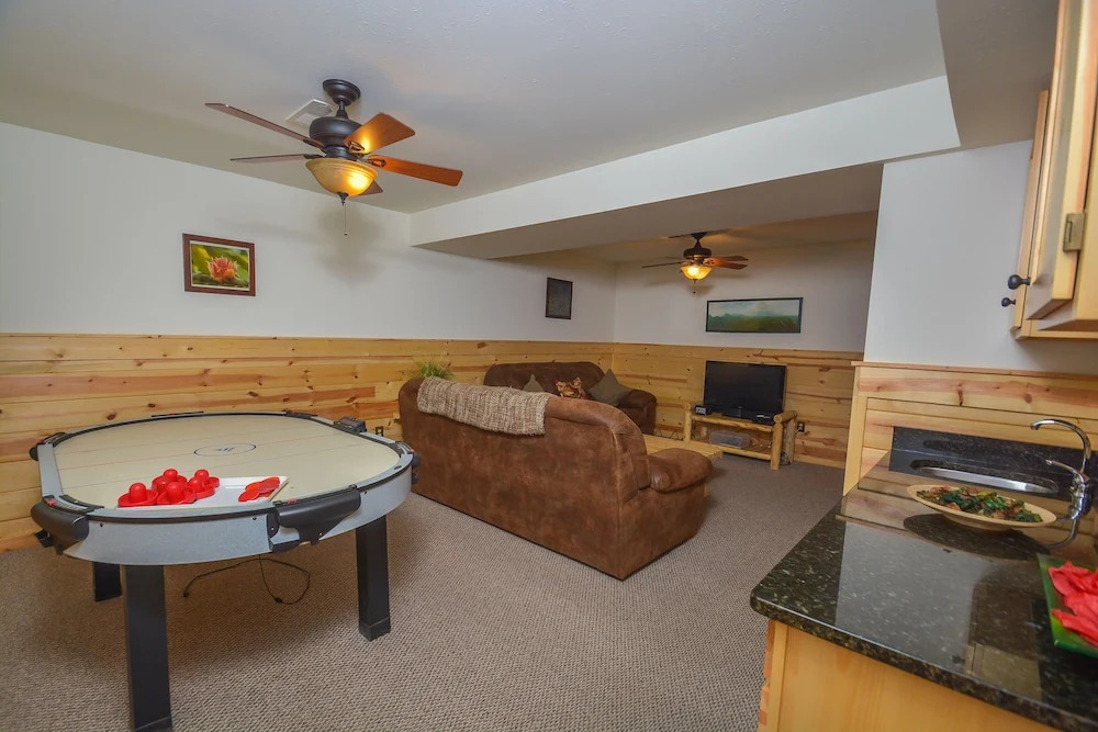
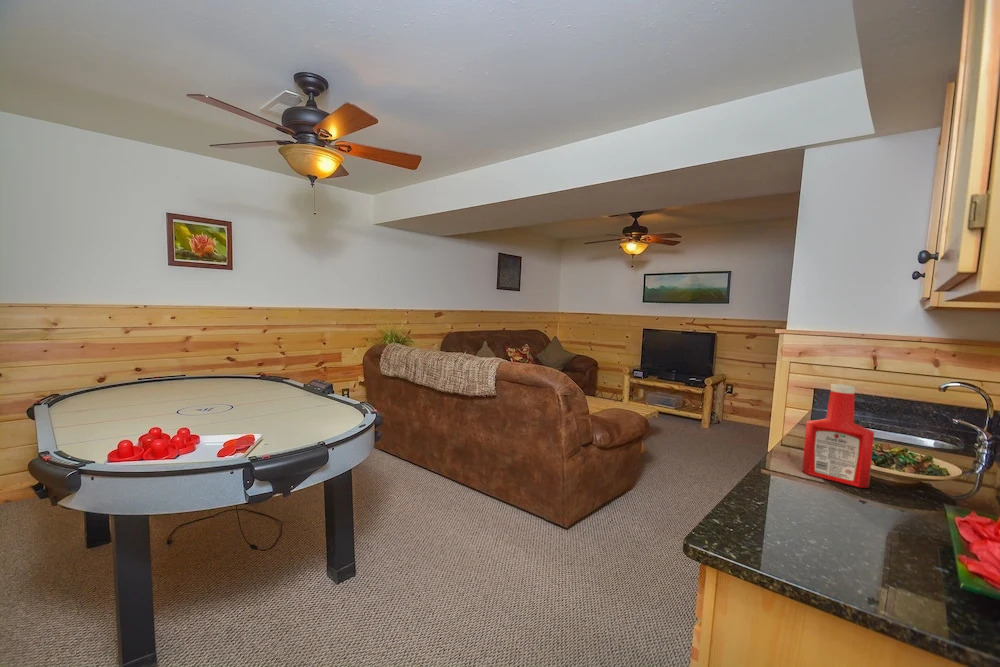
+ soap bottle [801,383,875,489]
